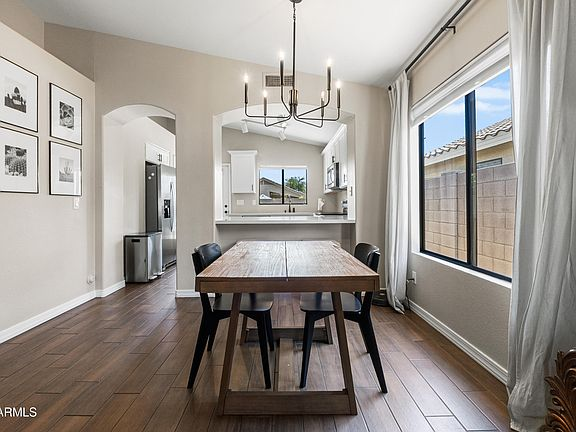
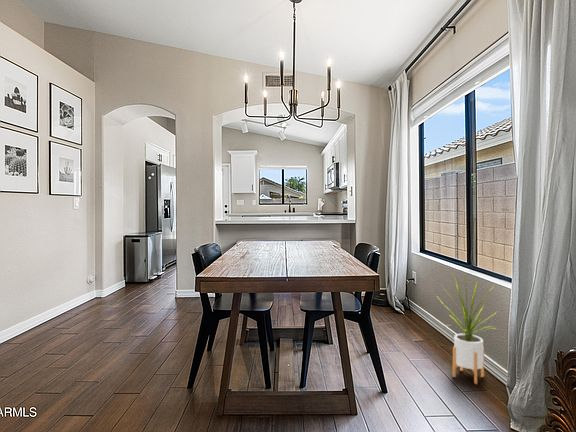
+ house plant [435,272,501,385]
